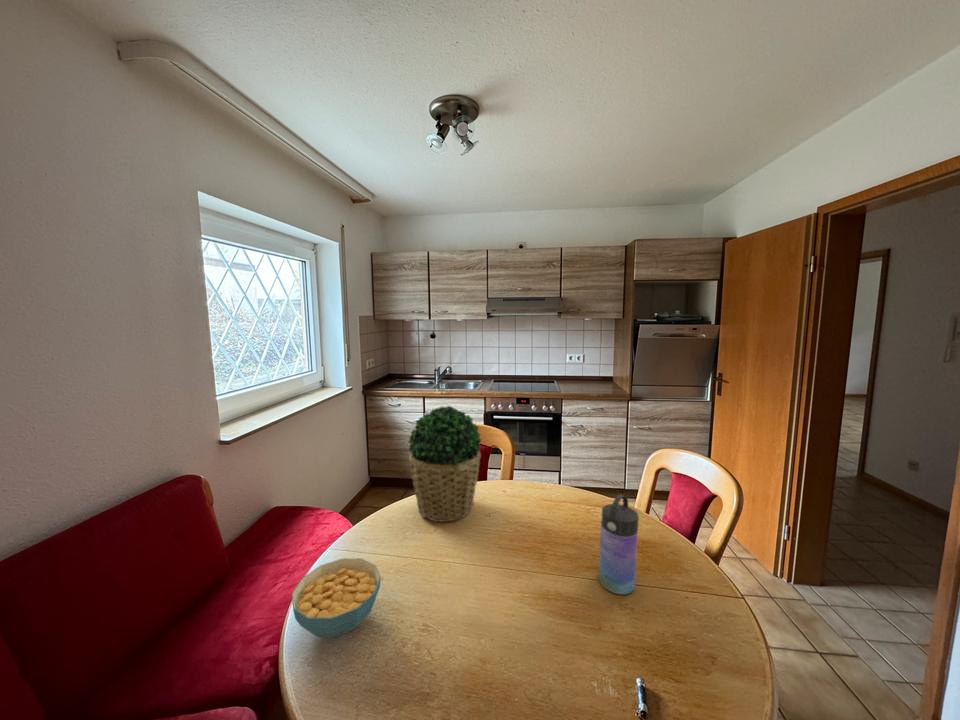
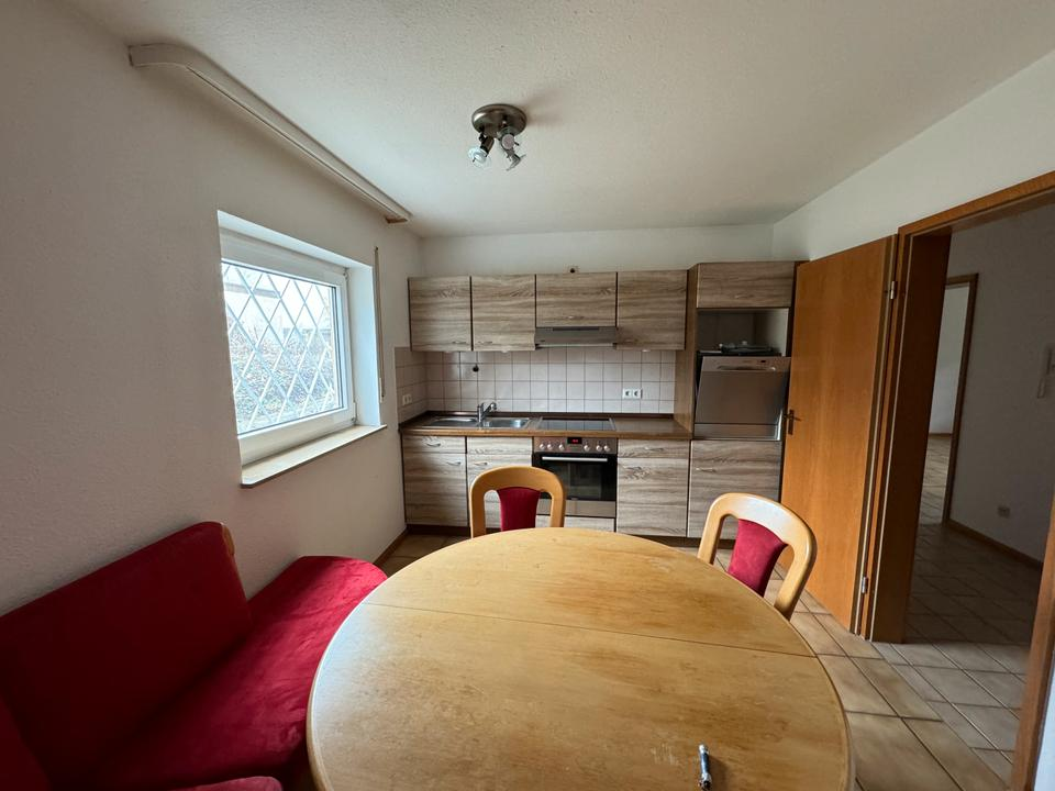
- water bottle [598,493,640,595]
- cereal bowl [291,557,382,638]
- potted plant [406,405,482,523]
